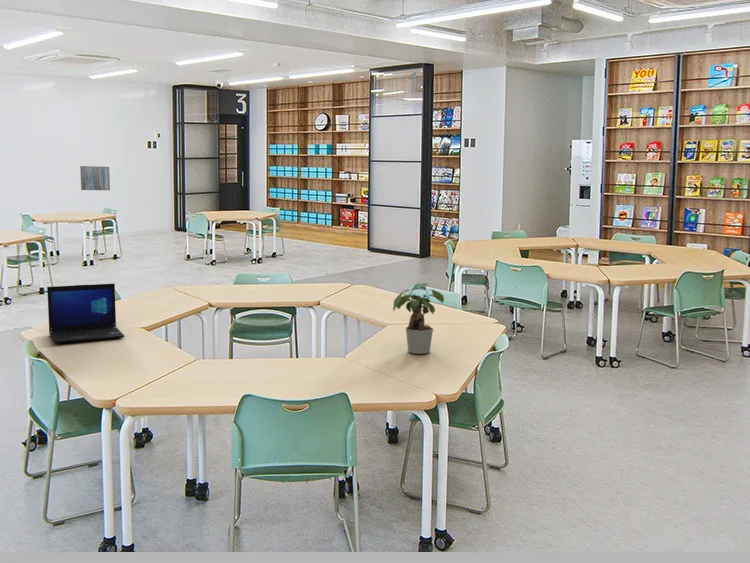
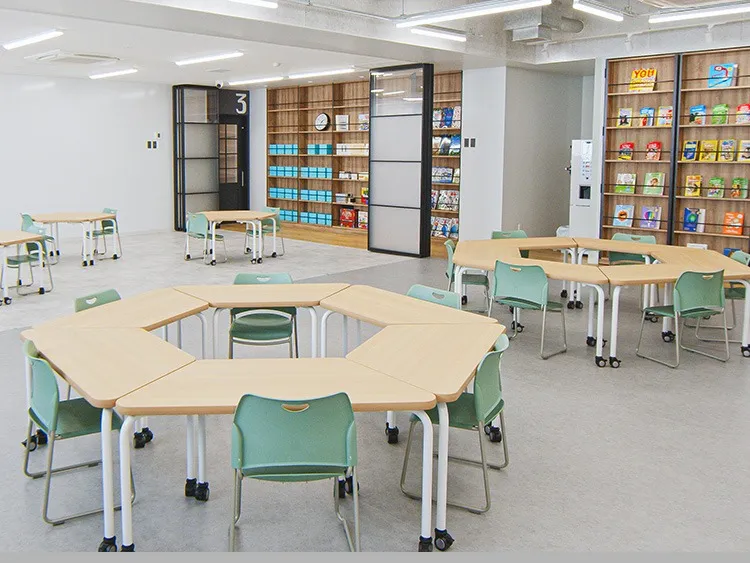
- potted plant [392,282,445,355]
- laptop [46,282,125,344]
- wall art [79,165,111,191]
